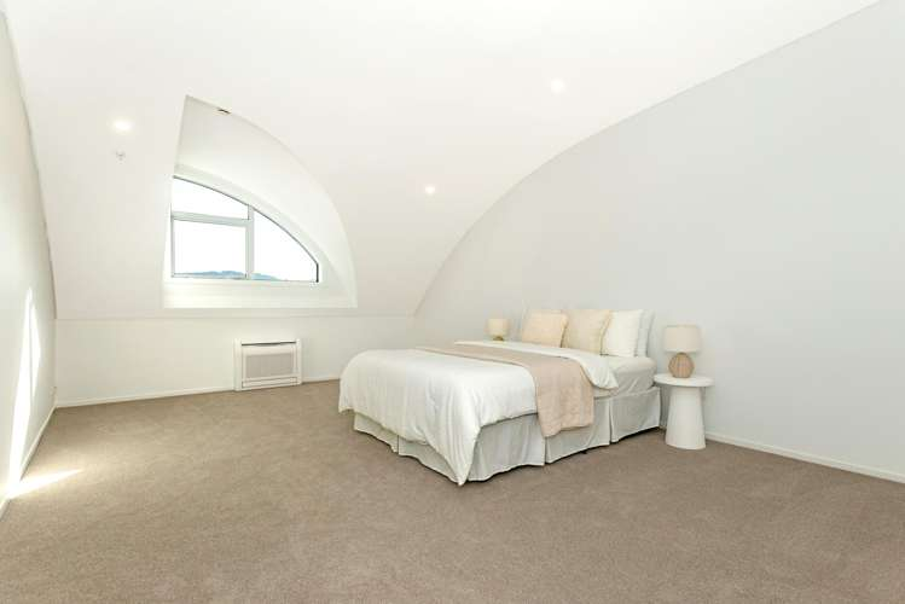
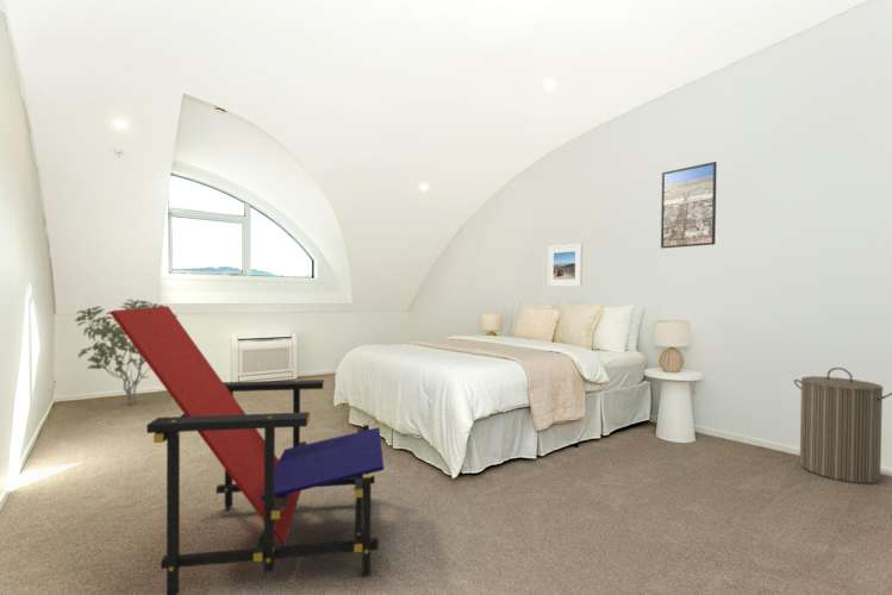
+ shrub [74,299,179,406]
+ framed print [660,161,718,250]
+ laundry hamper [793,367,892,484]
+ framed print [547,243,584,288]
+ lounge chair [110,305,386,595]
